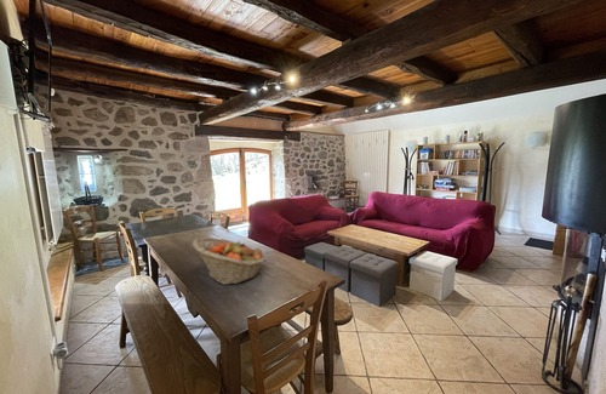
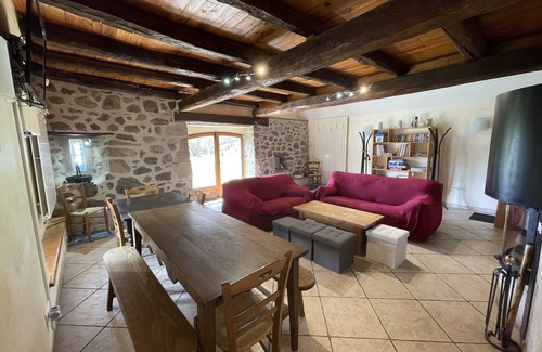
- fruit basket [191,236,267,286]
